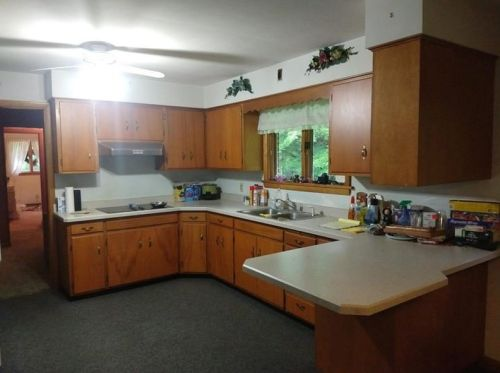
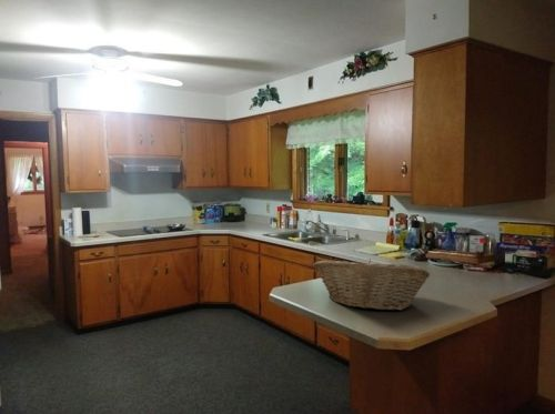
+ fruit basket [312,258,431,312]
